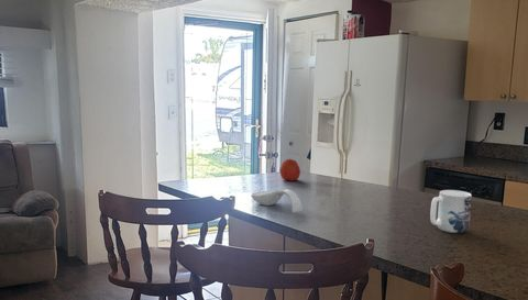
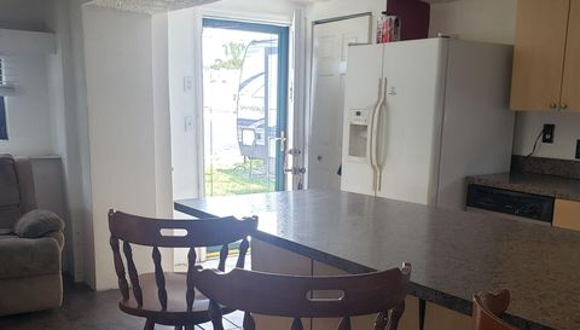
- apple [278,158,301,181]
- spoon rest [250,188,304,214]
- mug [429,189,473,234]
